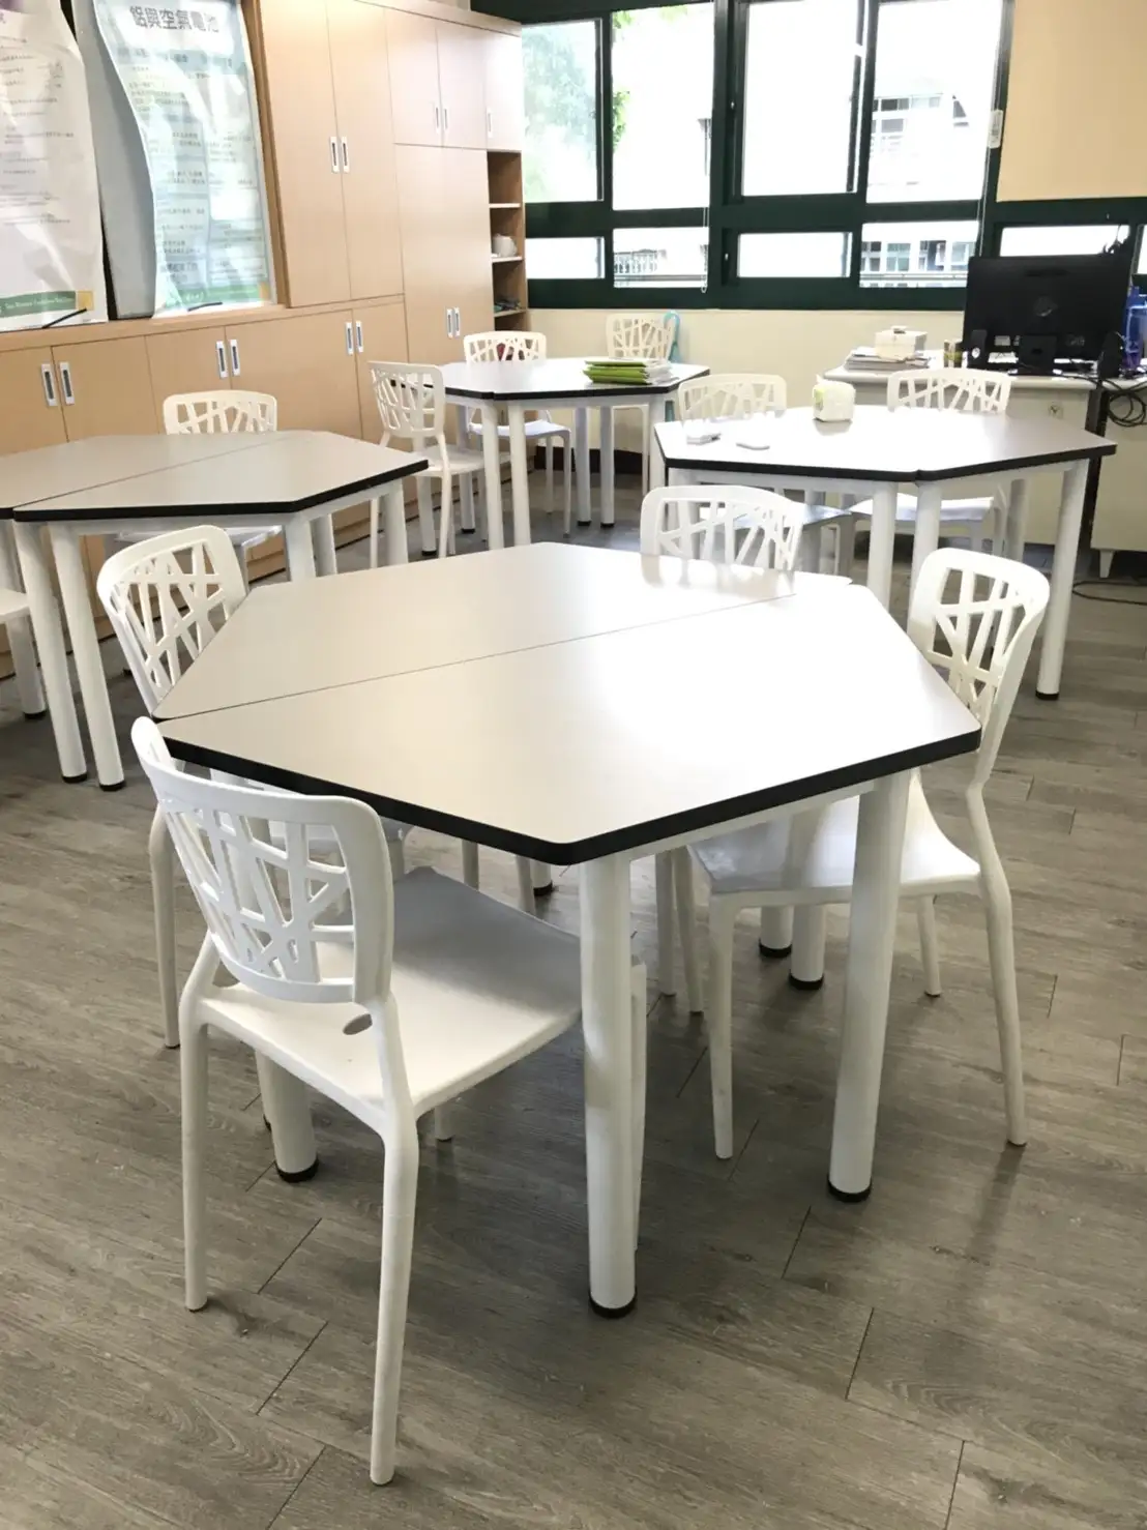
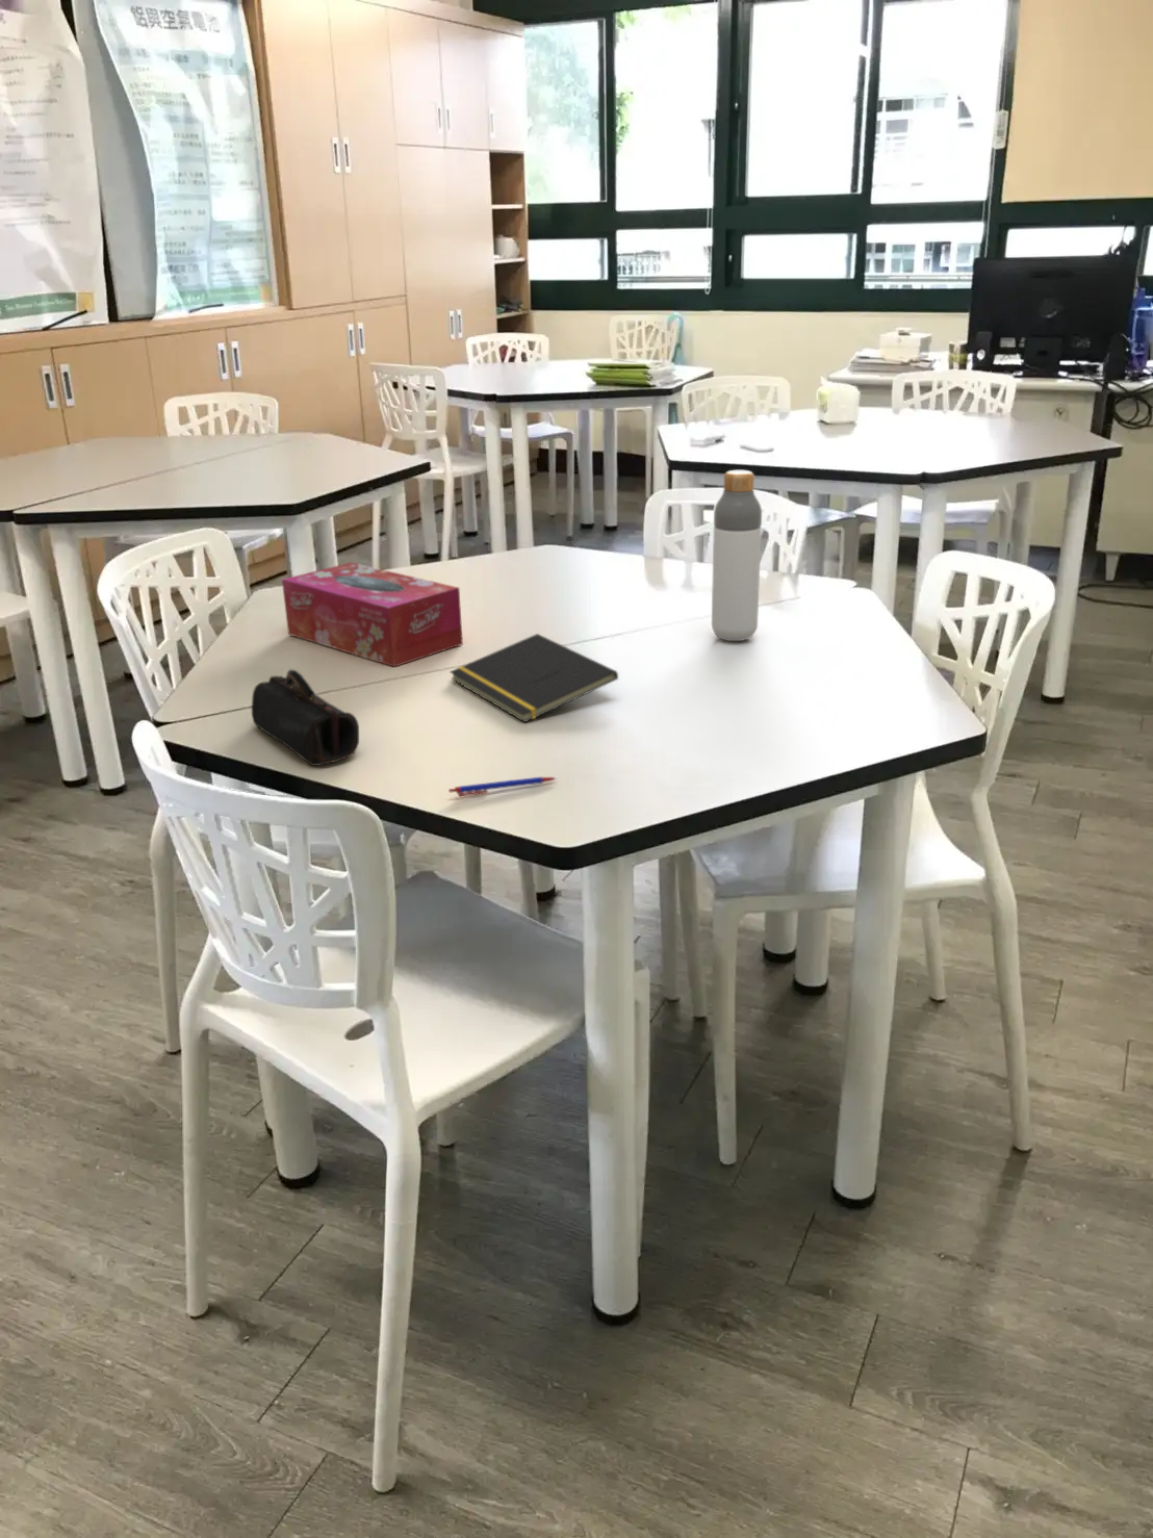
+ tissue box [281,561,464,668]
+ pencil case [251,668,360,767]
+ bottle [711,470,763,642]
+ pen [447,776,557,797]
+ notepad [448,632,619,723]
